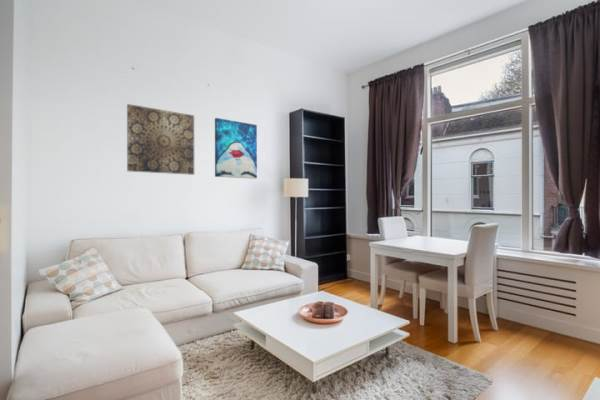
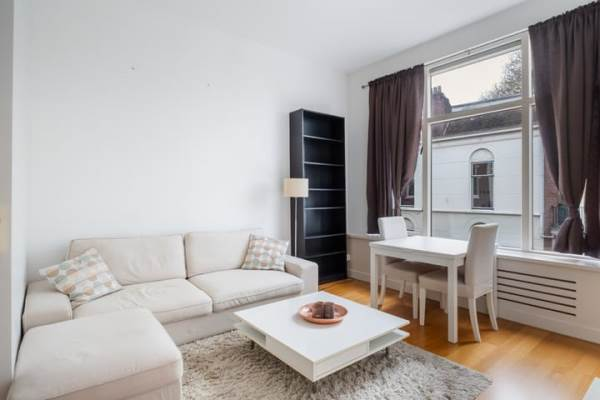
- wall art [126,103,195,176]
- wall art [214,117,258,180]
